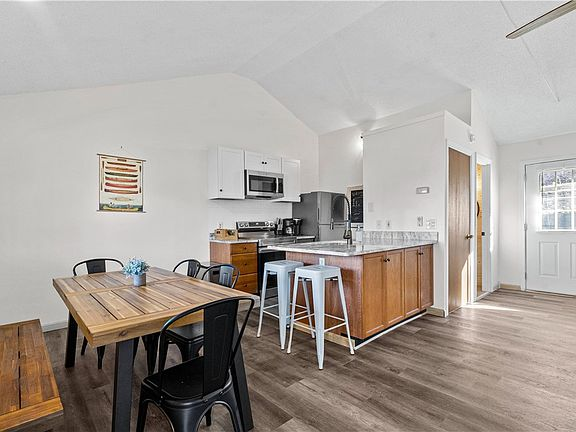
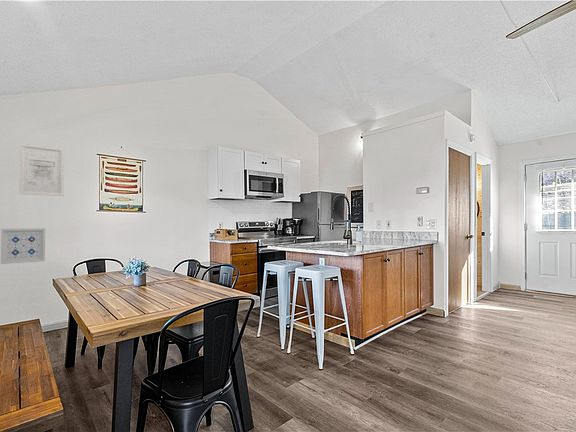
+ wall art [18,142,65,197]
+ wall art [0,227,46,265]
